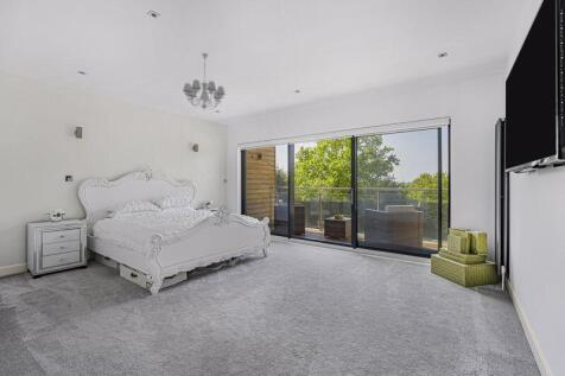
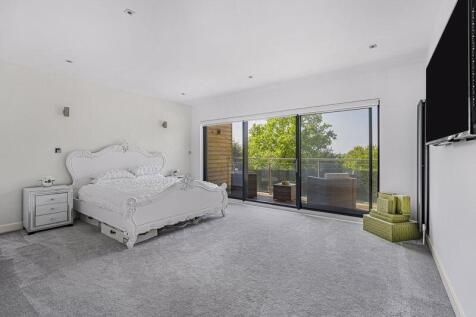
- chandelier [182,52,227,111]
